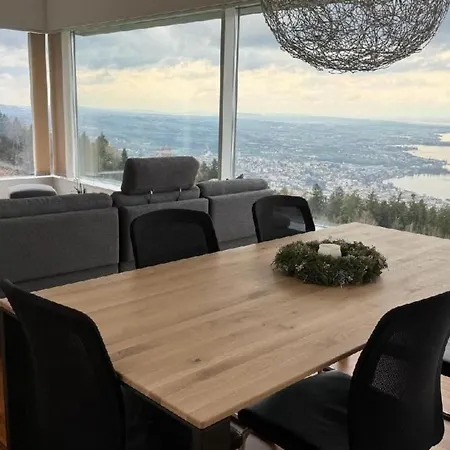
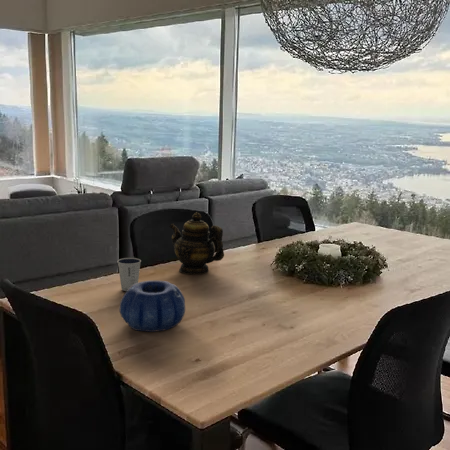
+ teapot [169,211,225,275]
+ decorative bowl [119,280,186,333]
+ dixie cup [116,257,142,292]
